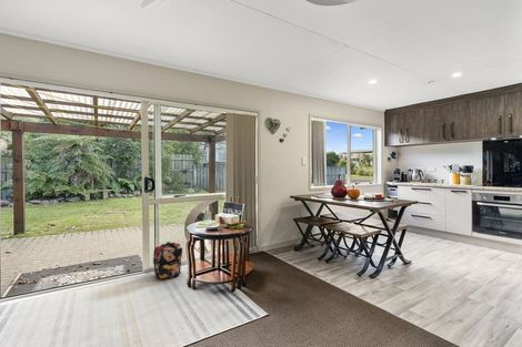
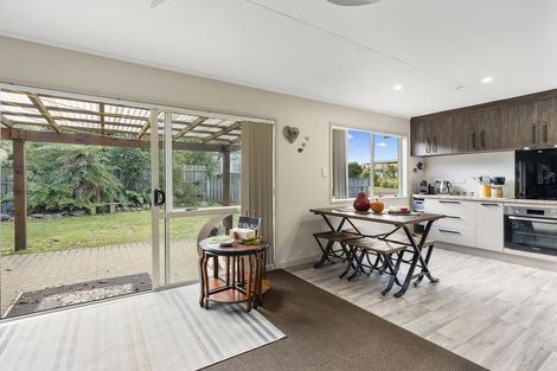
- backpack [152,241,183,280]
